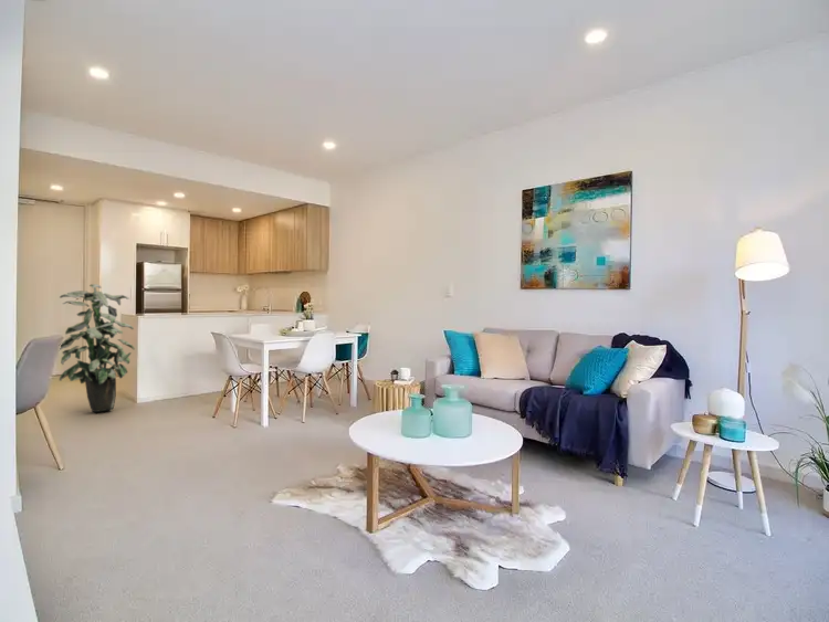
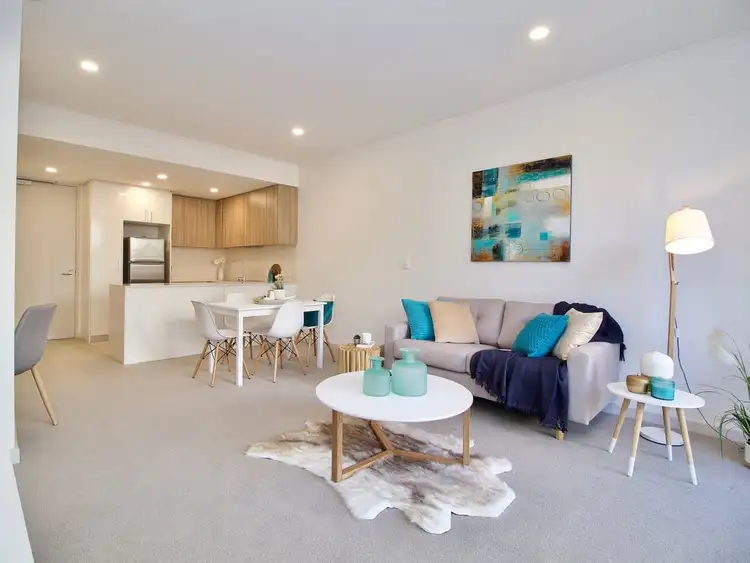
- indoor plant [59,283,136,413]
